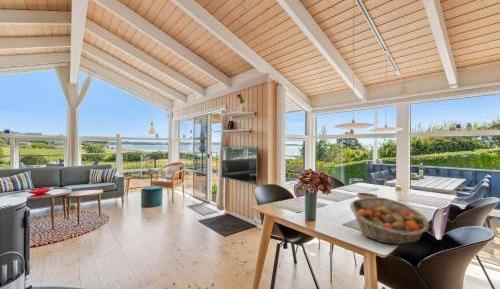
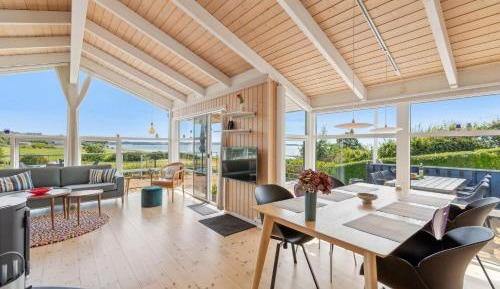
- fruit basket [349,196,430,246]
